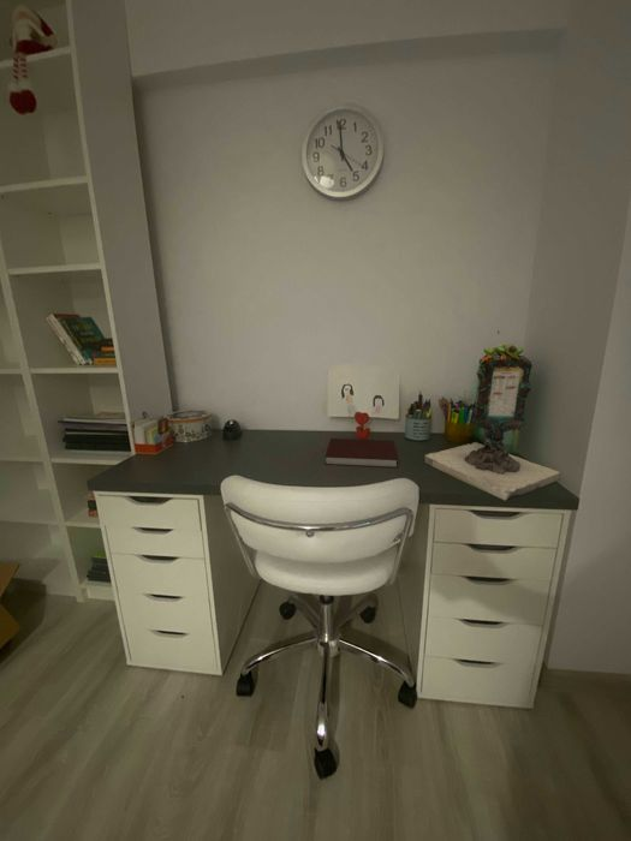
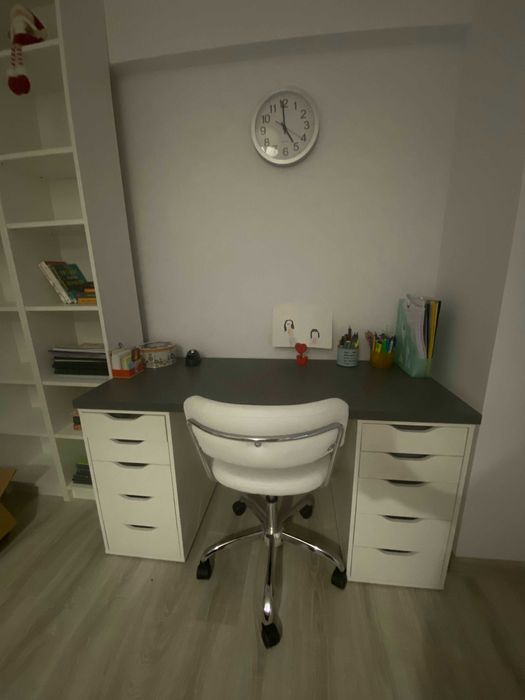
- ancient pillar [423,329,561,502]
- notebook [323,437,399,470]
